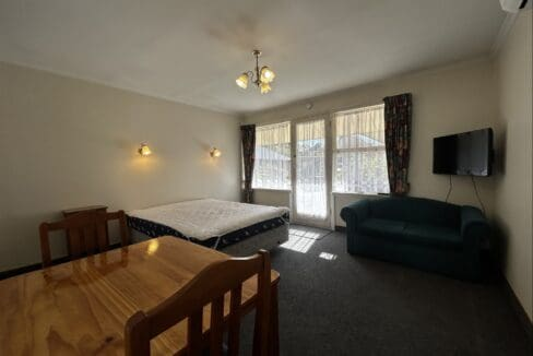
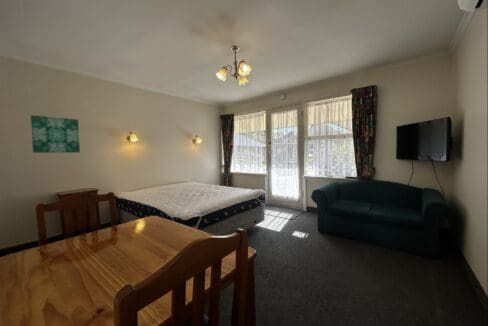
+ wall art [30,114,81,154]
